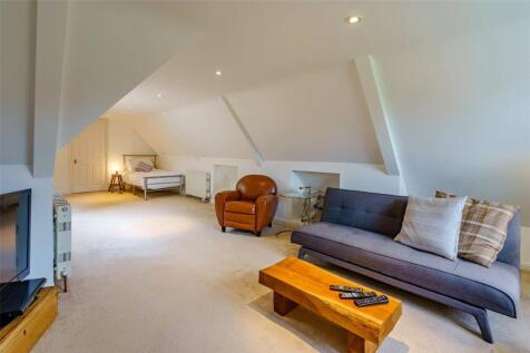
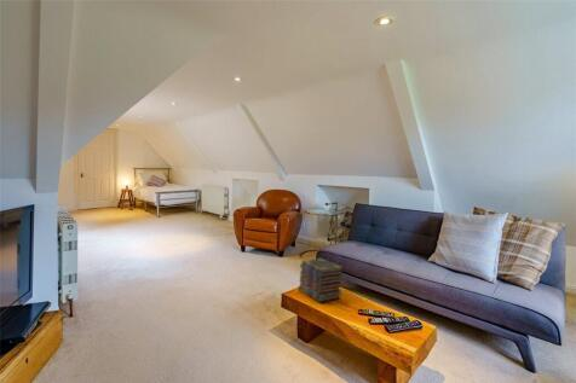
+ book stack [298,257,344,303]
